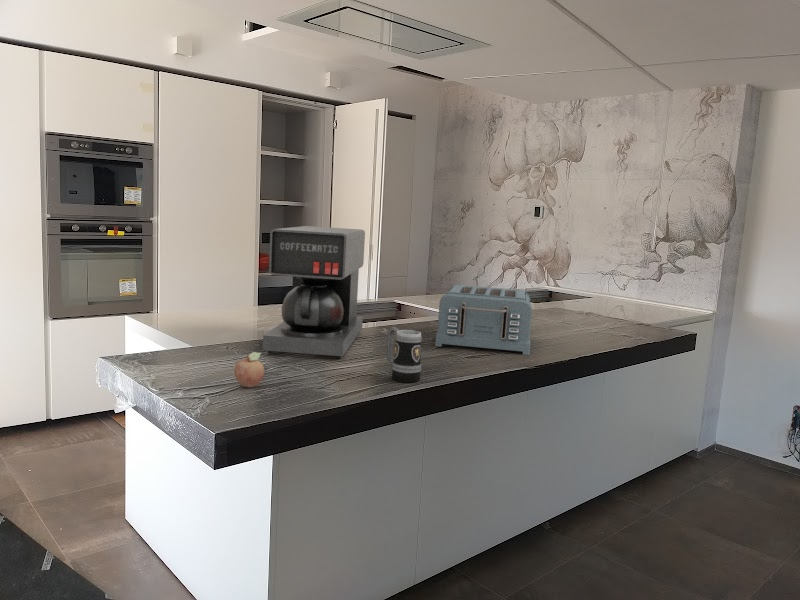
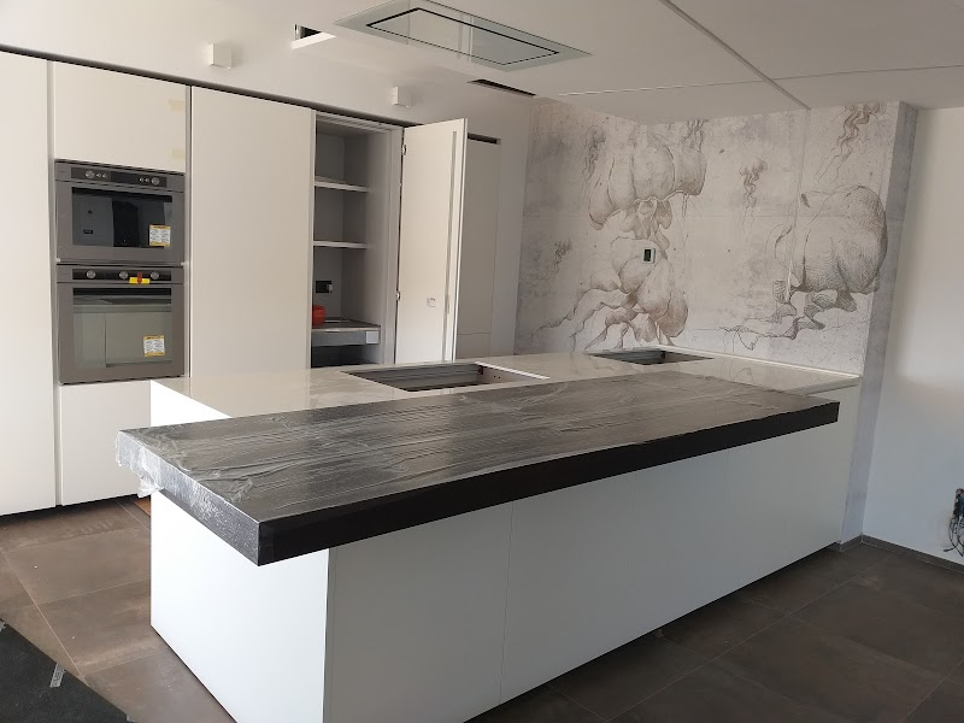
- coffee maker [262,225,366,360]
- mug [386,326,423,383]
- toaster [434,284,533,356]
- fruit [234,351,265,388]
